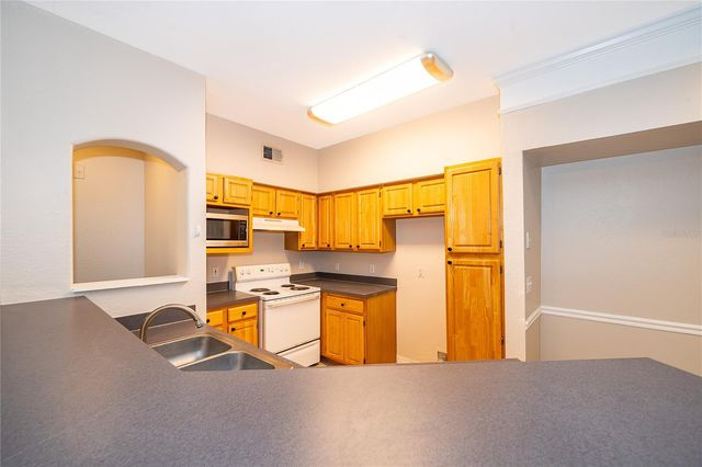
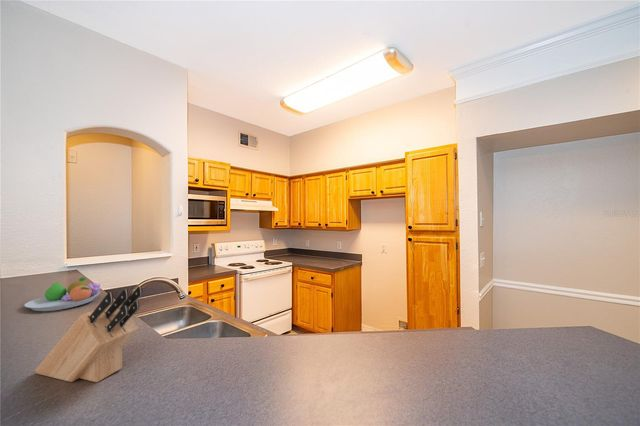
+ knife block [34,285,143,383]
+ fruit bowl [23,276,101,312]
